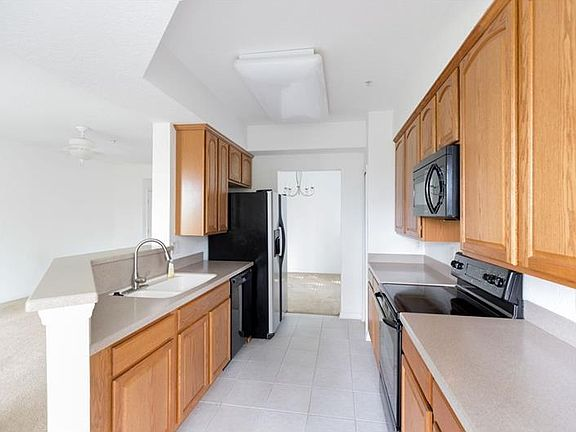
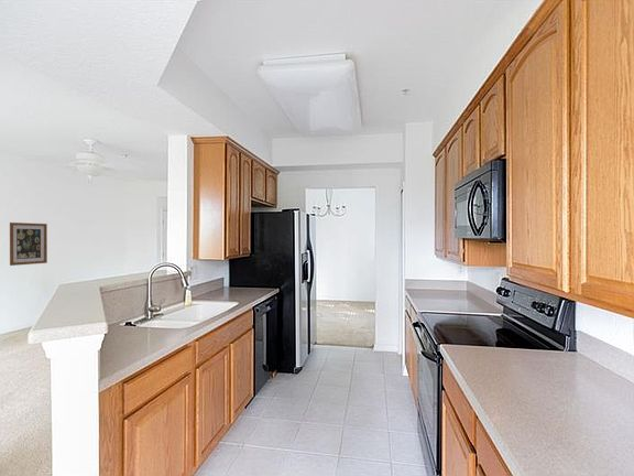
+ wall art [9,221,48,267]
